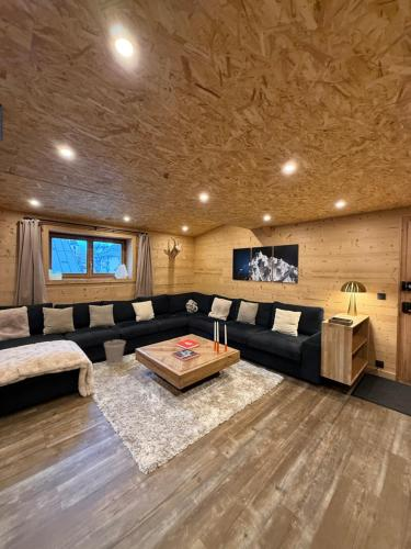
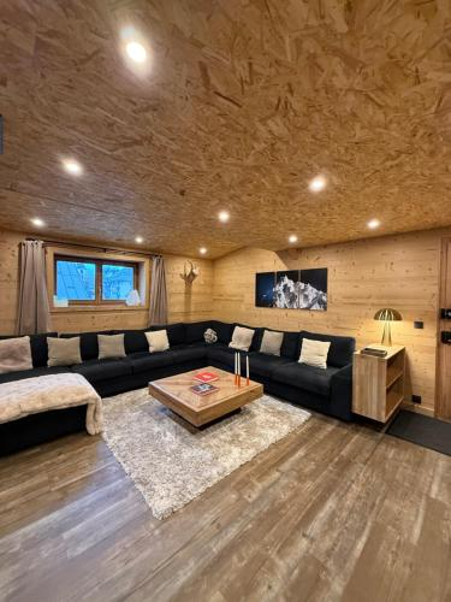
- wastebasket [103,339,127,367]
